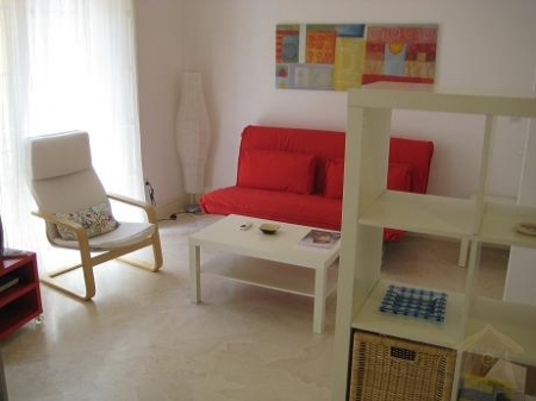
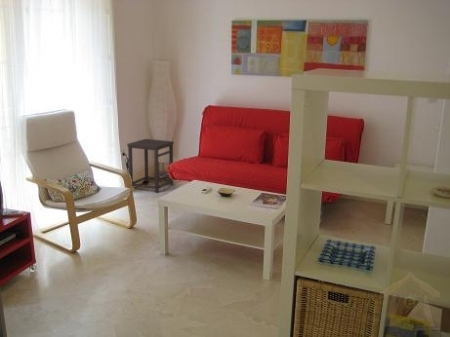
+ side table [126,138,175,193]
